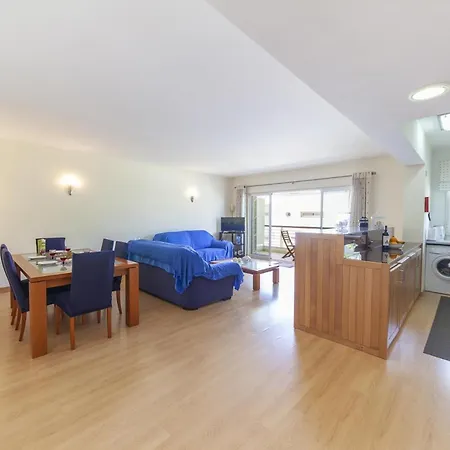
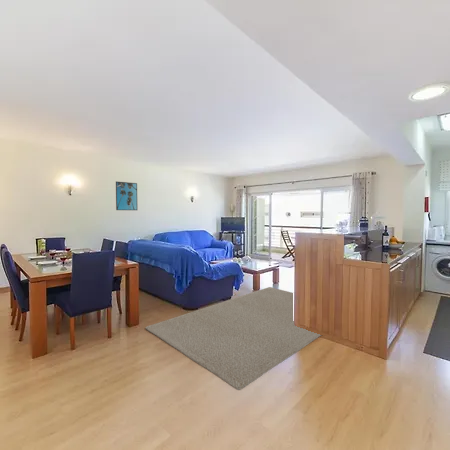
+ rug [145,286,322,391]
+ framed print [115,180,138,211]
